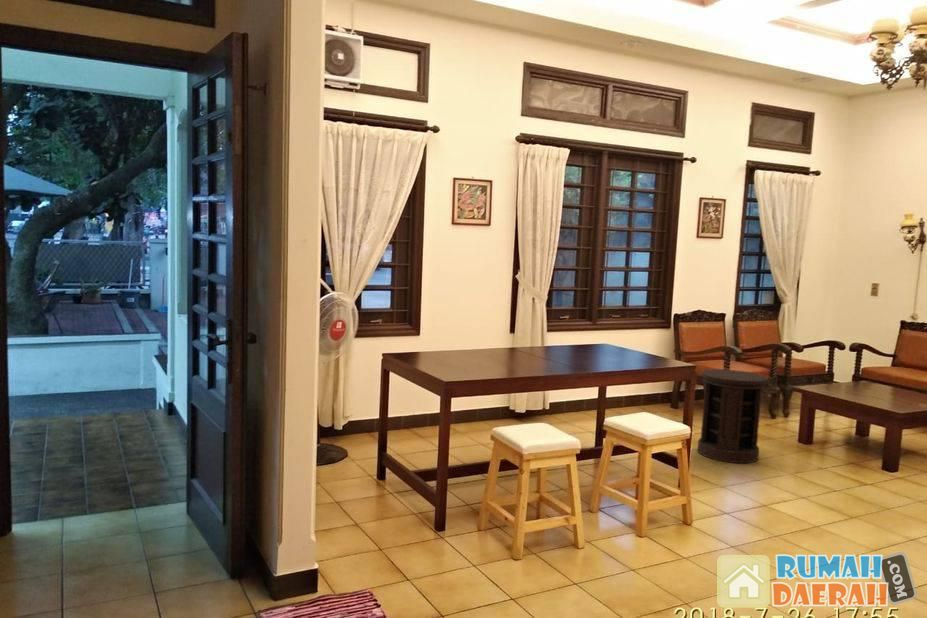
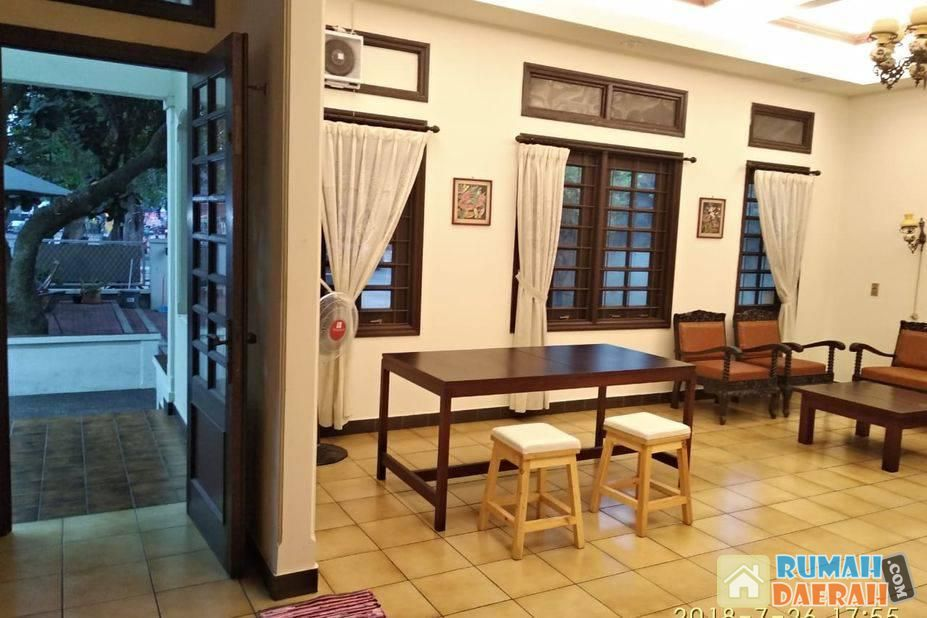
- side table [697,368,769,464]
